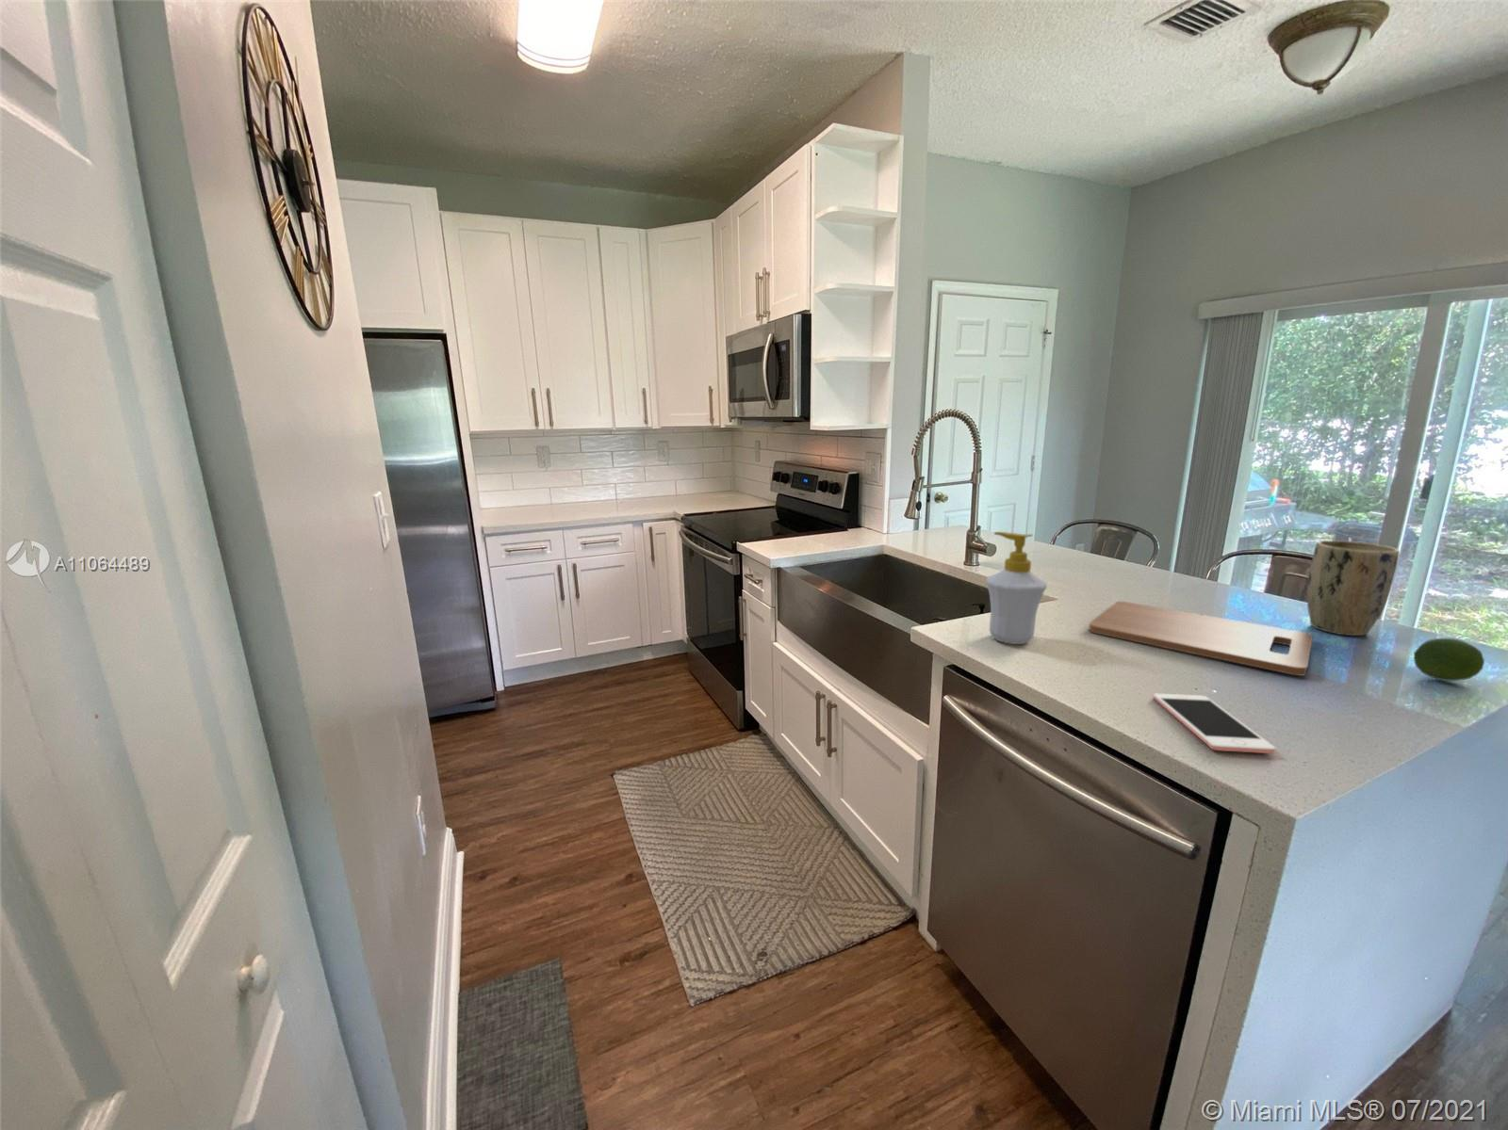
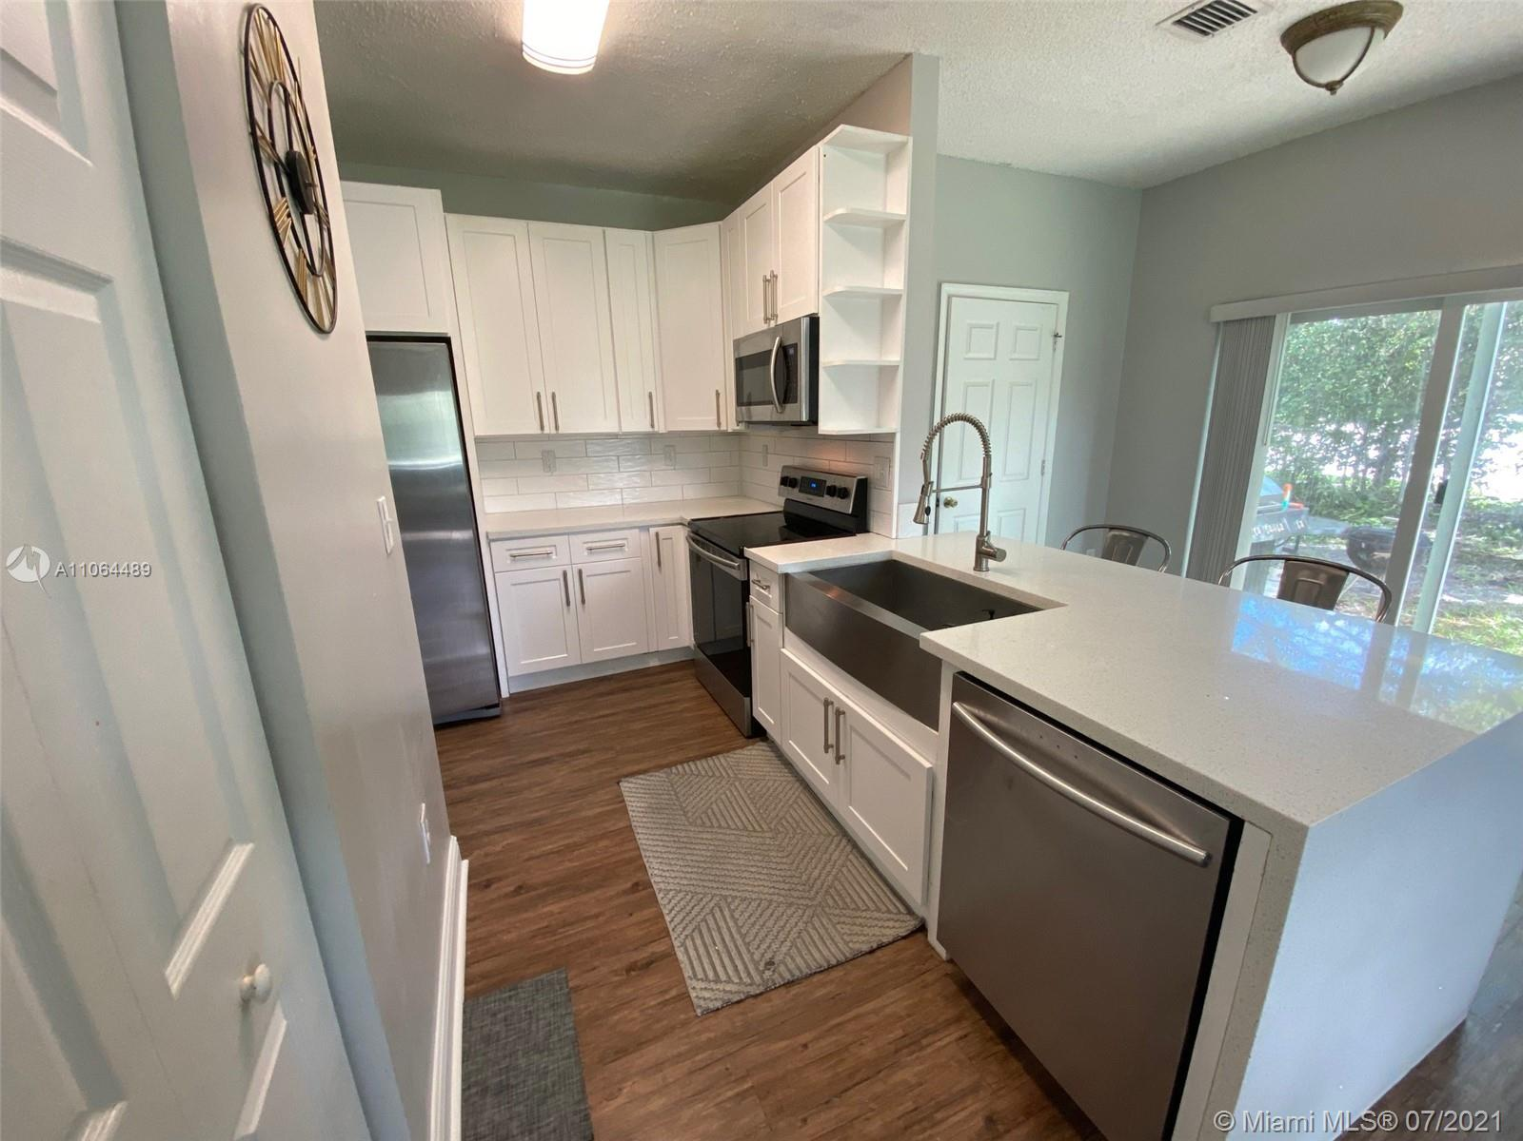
- soap bottle [984,531,1048,645]
- plant pot [1306,540,1401,636]
- cutting board [1088,601,1313,677]
- cell phone [1152,693,1276,754]
- fruit [1413,637,1485,681]
